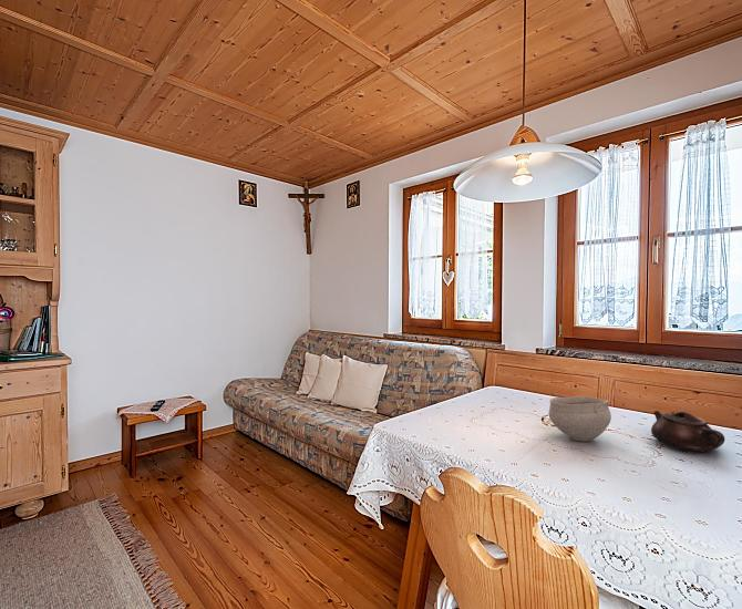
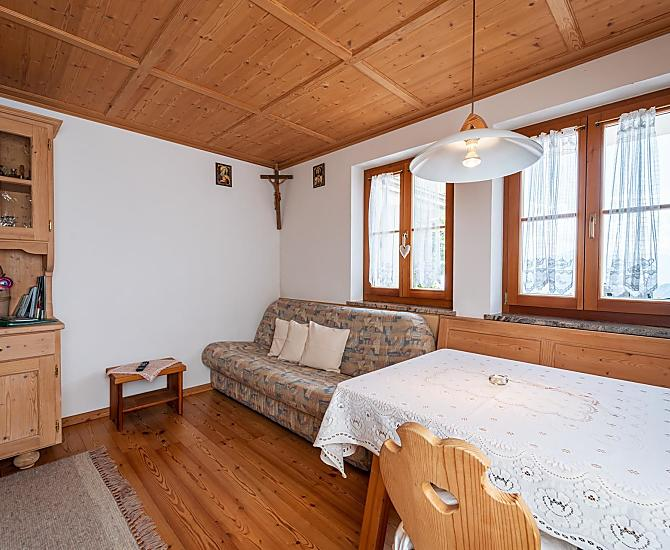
- teapot [650,410,725,453]
- bowl [547,394,612,443]
